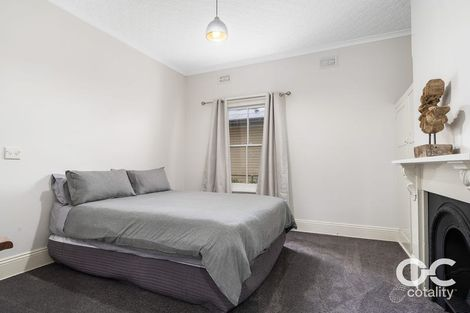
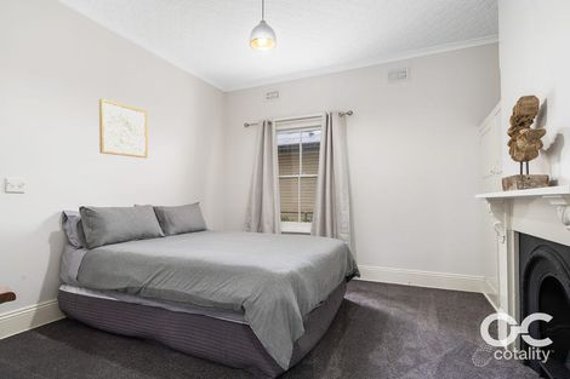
+ wall art [98,98,148,159]
